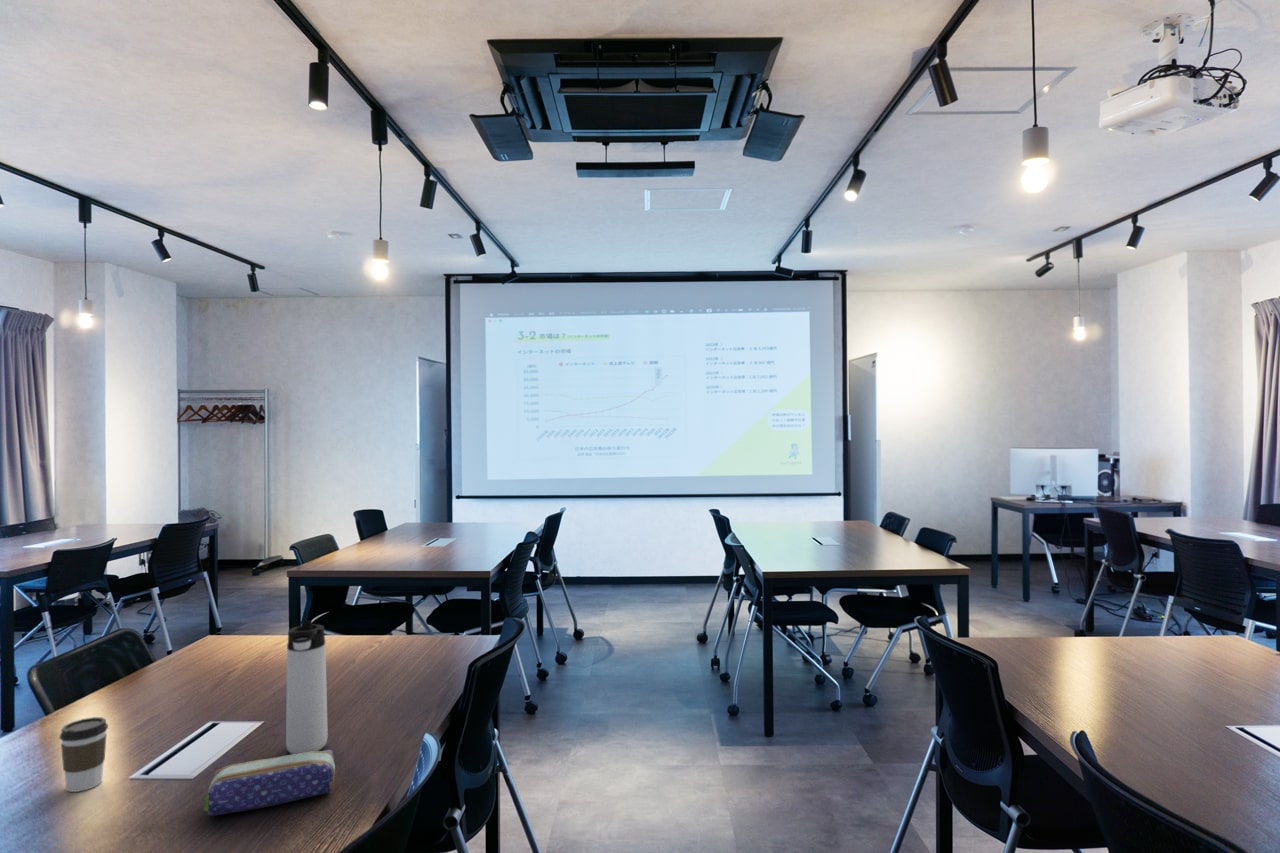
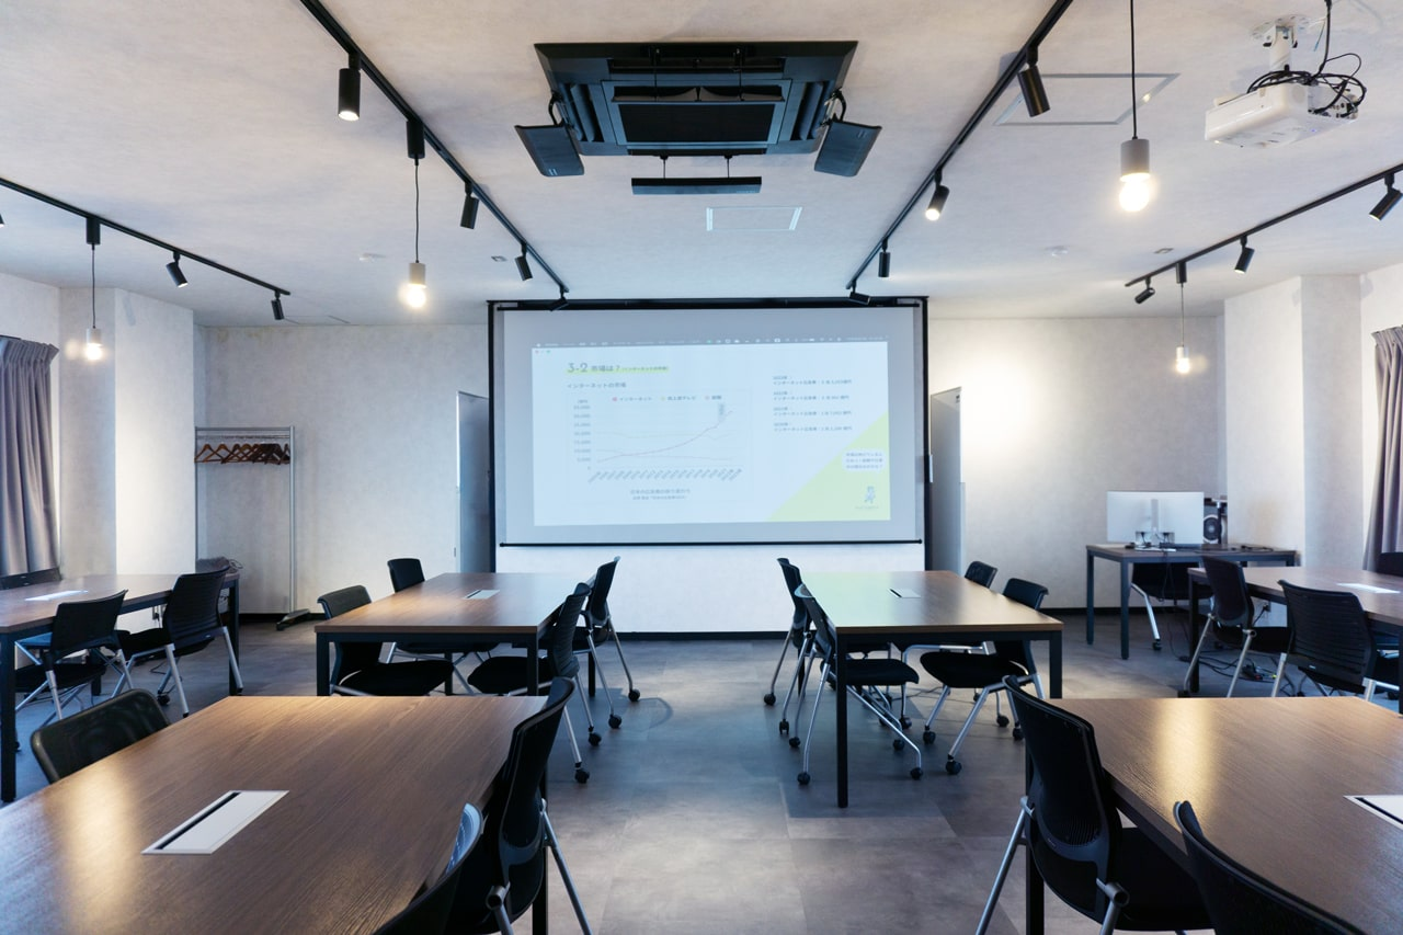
- coffee cup [59,716,109,793]
- pencil case [202,749,336,817]
- thermos bottle [285,620,329,755]
